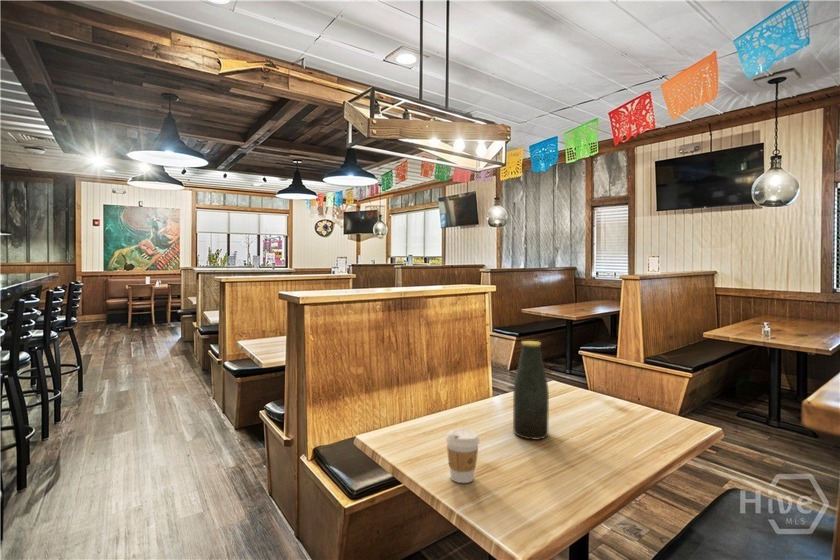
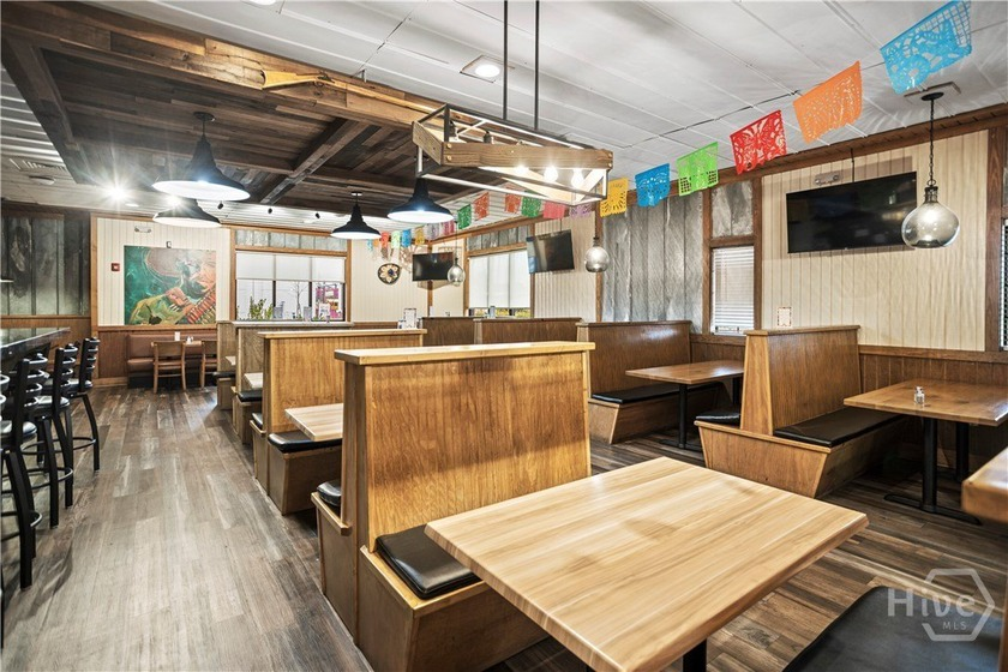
- coffee cup [445,428,481,484]
- bottle [512,340,550,441]
